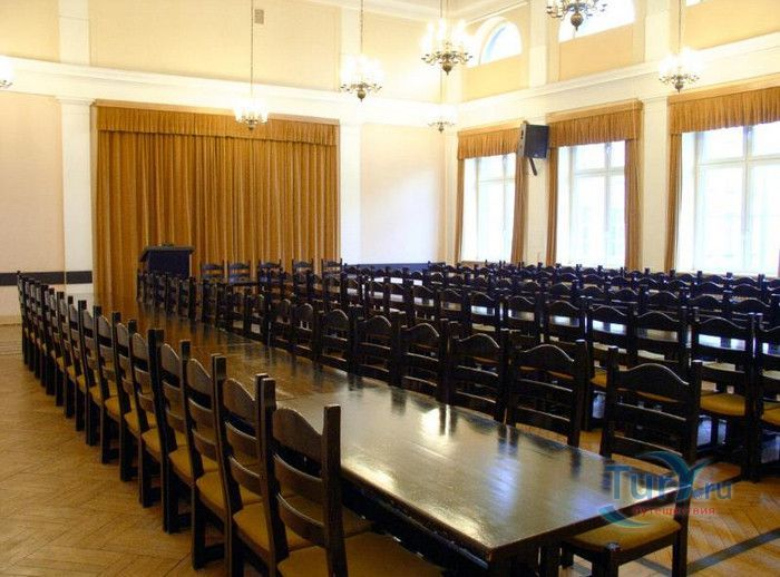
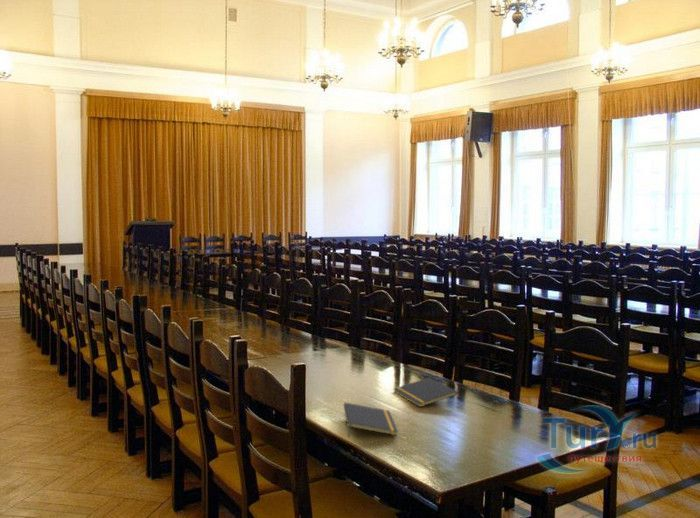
+ notepad [393,377,459,408]
+ notepad [343,402,399,438]
